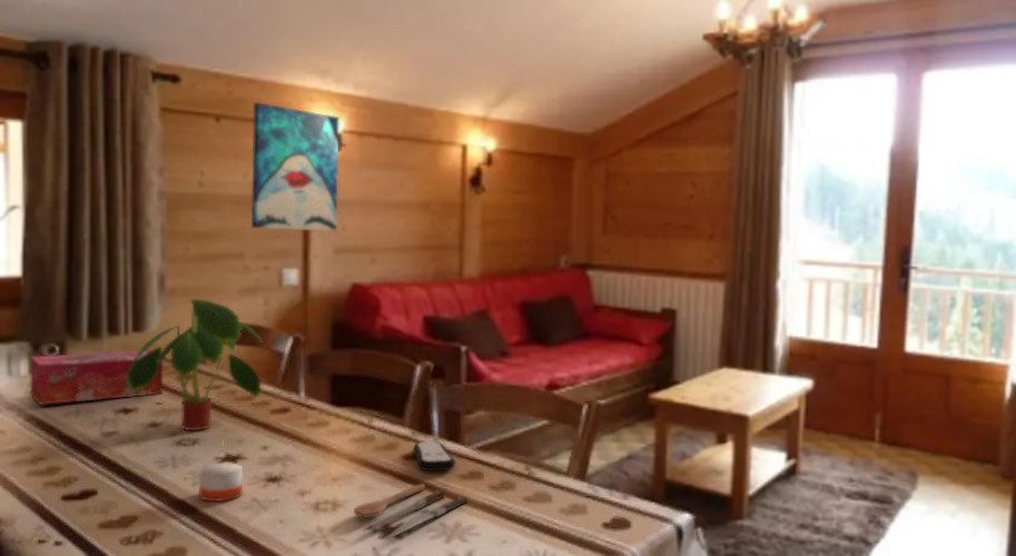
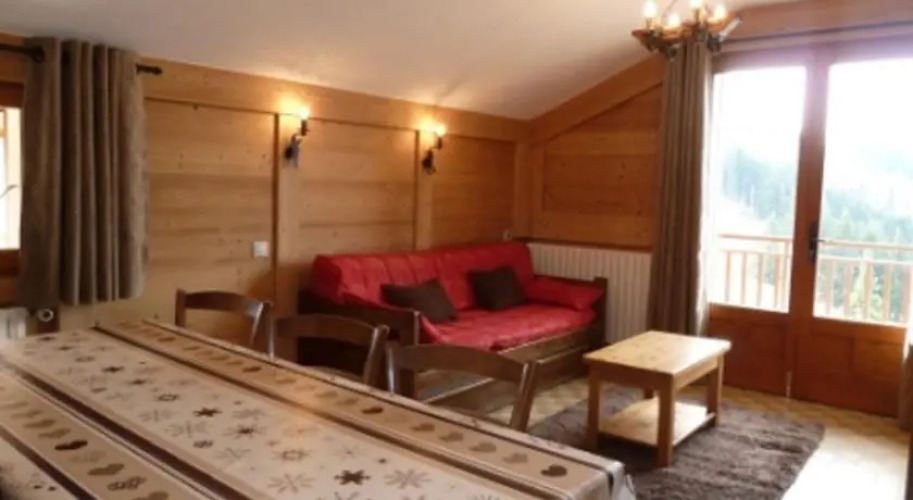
- spoon [353,483,468,542]
- plant [127,298,263,431]
- remote control [412,440,456,471]
- candle [198,447,244,503]
- wall art [250,101,341,232]
- tissue box [29,349,164,406]
